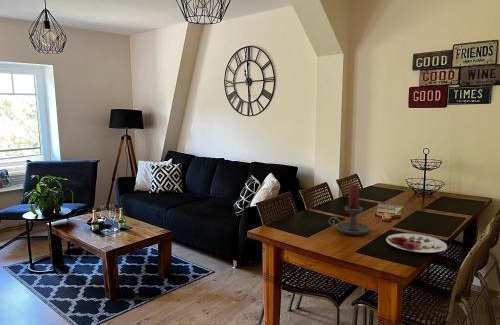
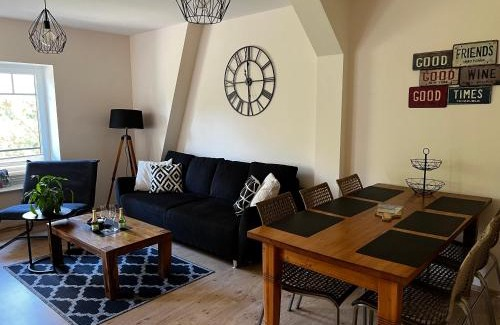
- candle holder [328,184,372,236]
- plate [385,233,448,254]
